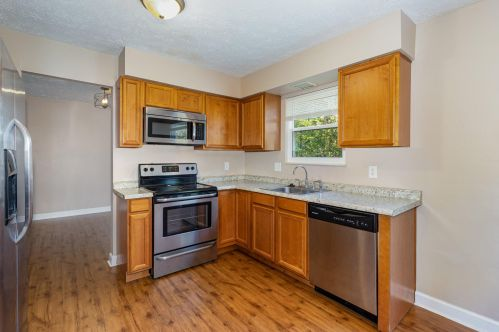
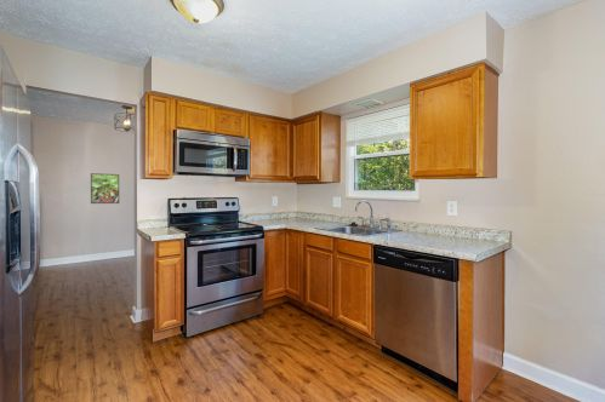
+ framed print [90,172,120,205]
